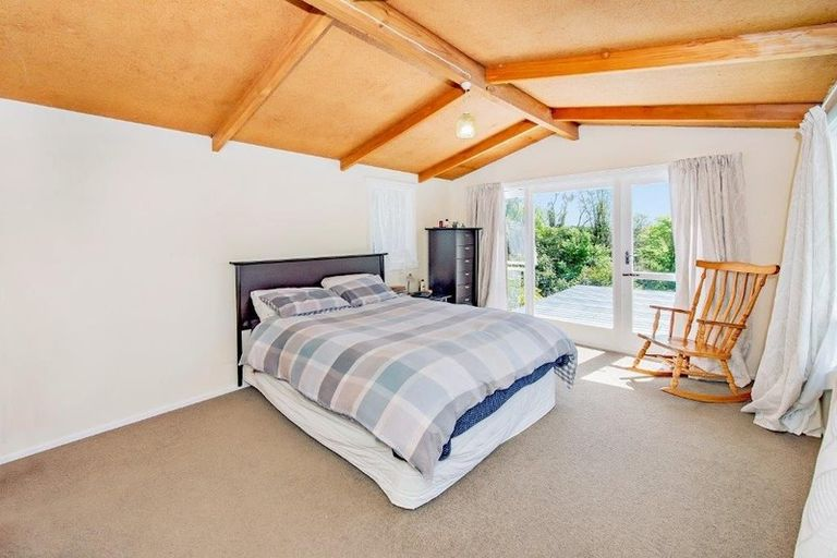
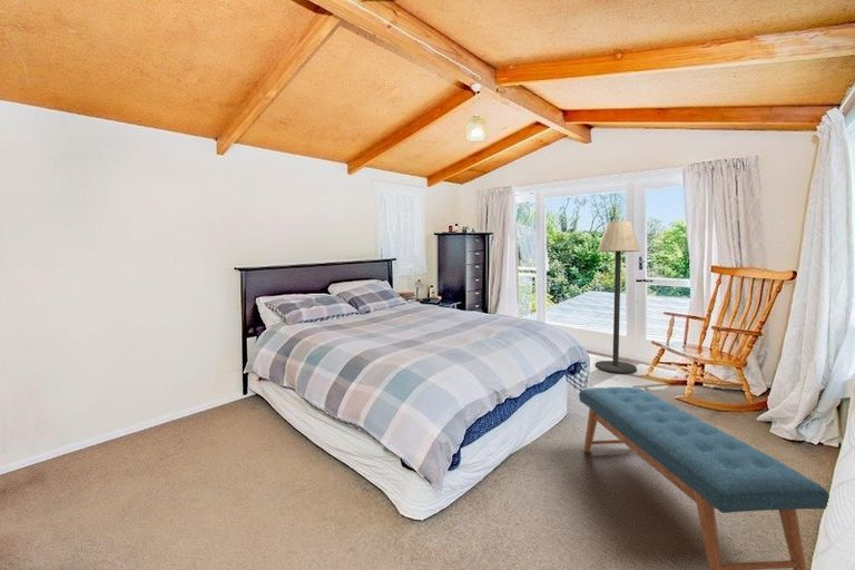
+ floor lamp [594,219,641,374]
+ bench [578,386,831,570]
